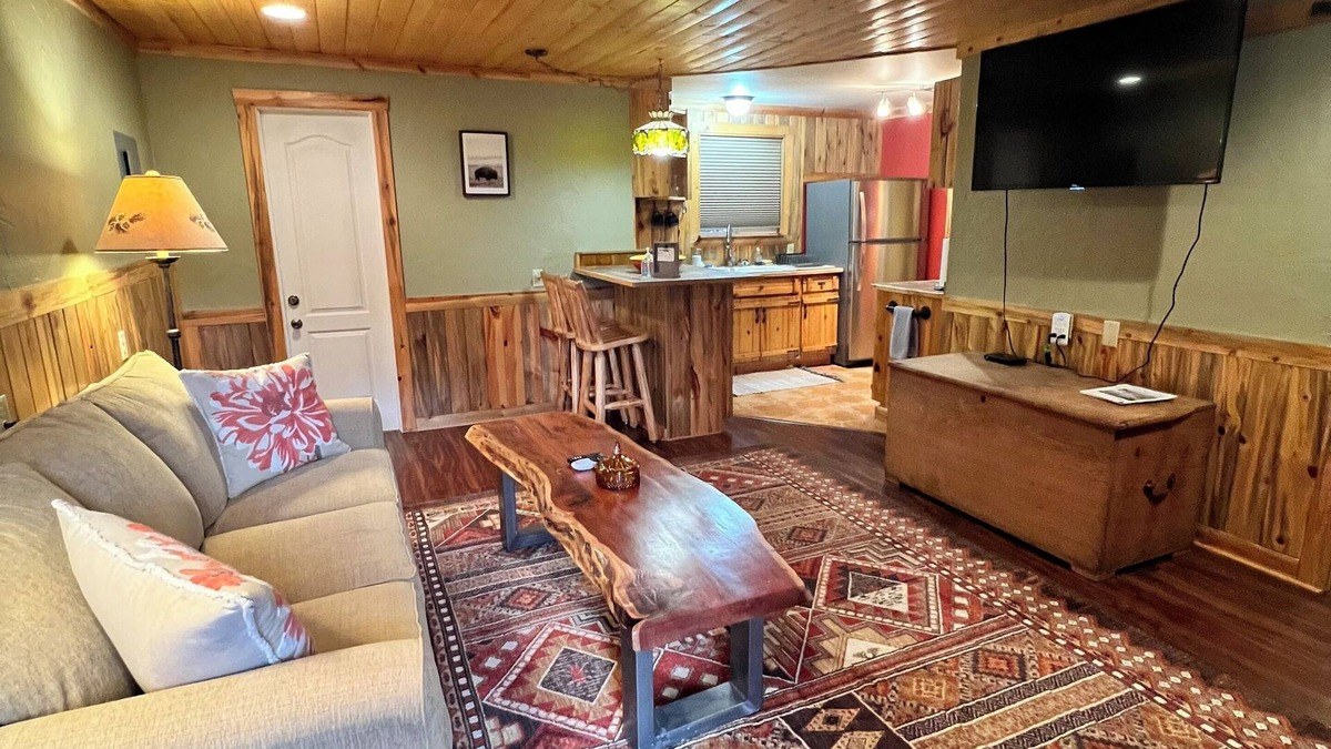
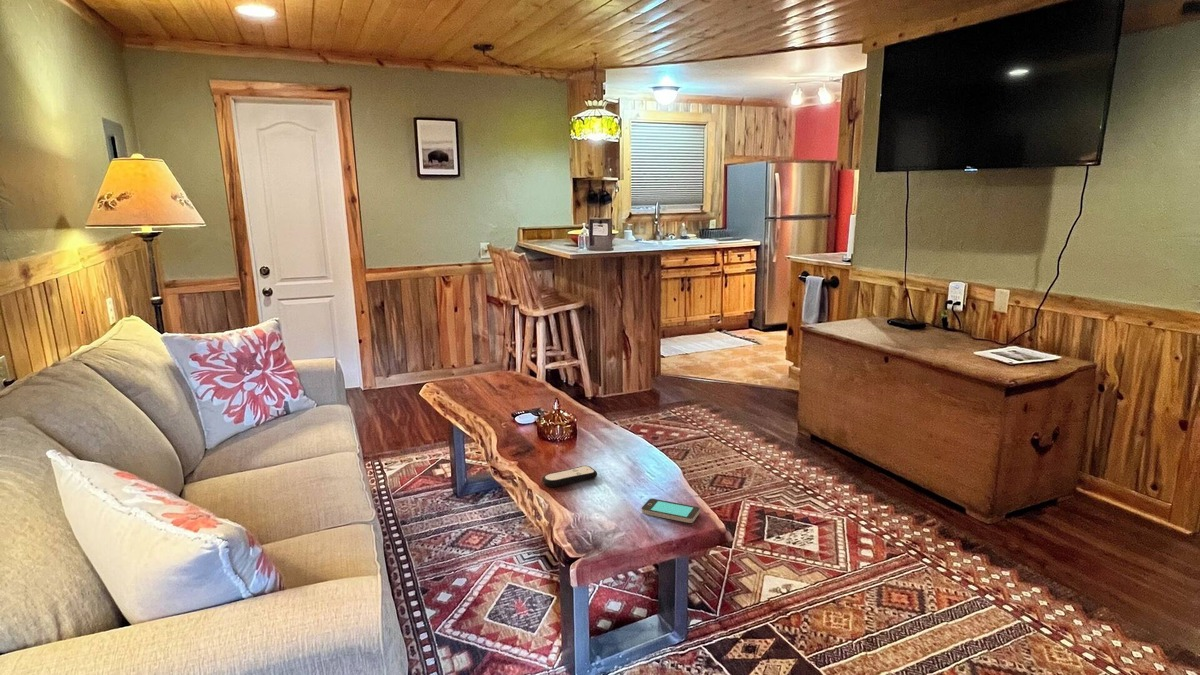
+ remote control [541,465,598,488]
+ smartphone [640,498,701,524]
